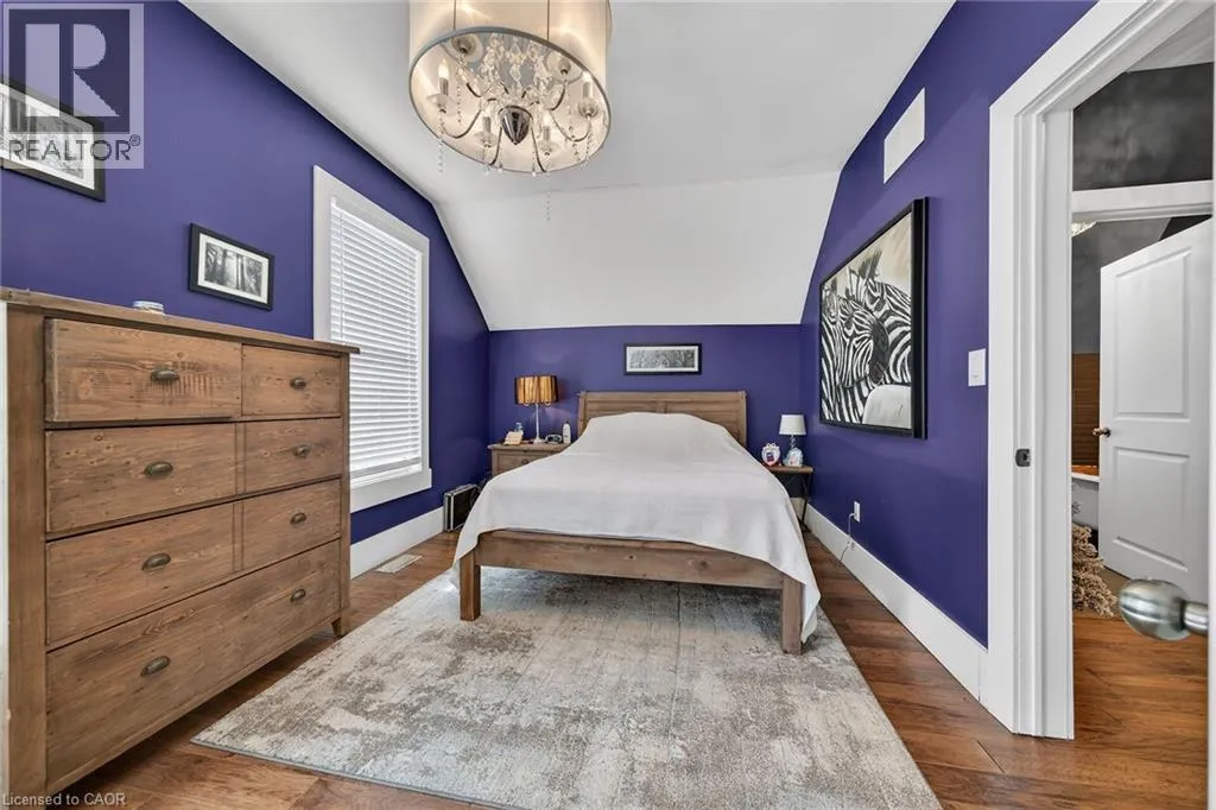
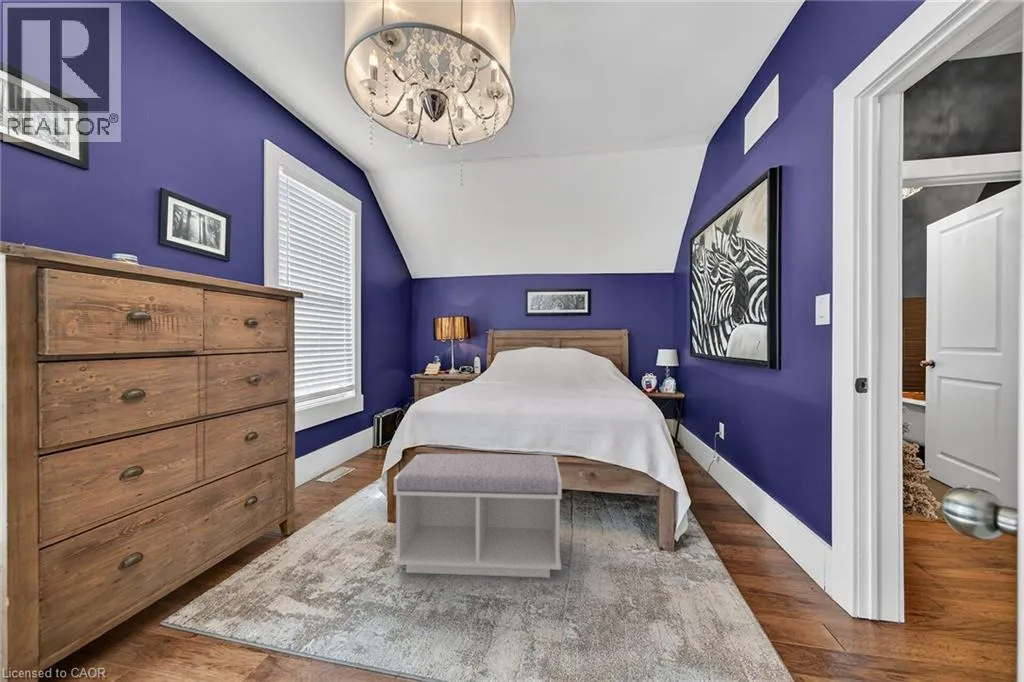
+ bench [393,453,563,579]
